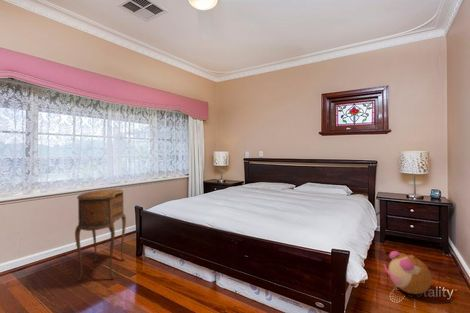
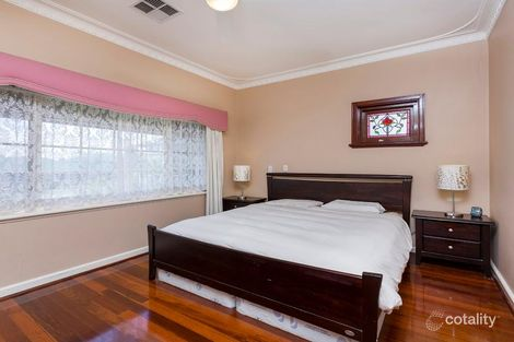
- plush toy [383,250,433,295]
- side table [74,189,127,282]
